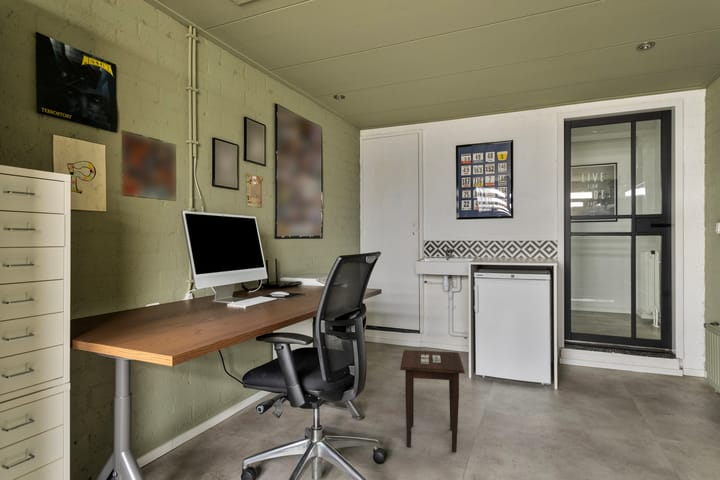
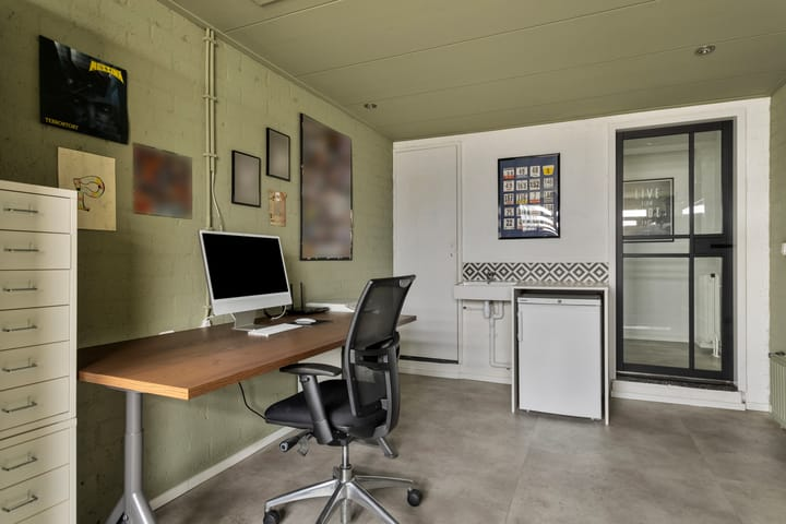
- side table [399,349,466,453]
